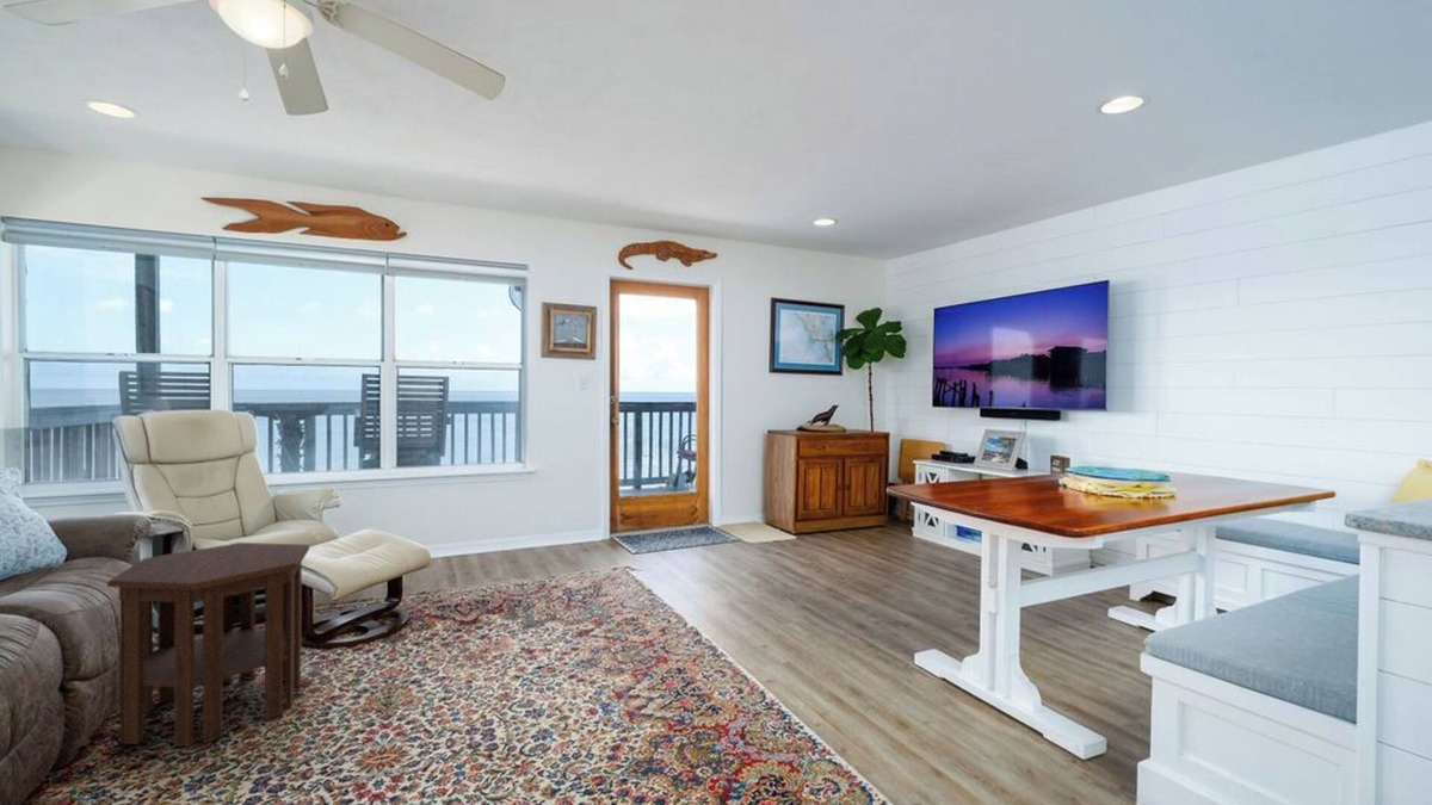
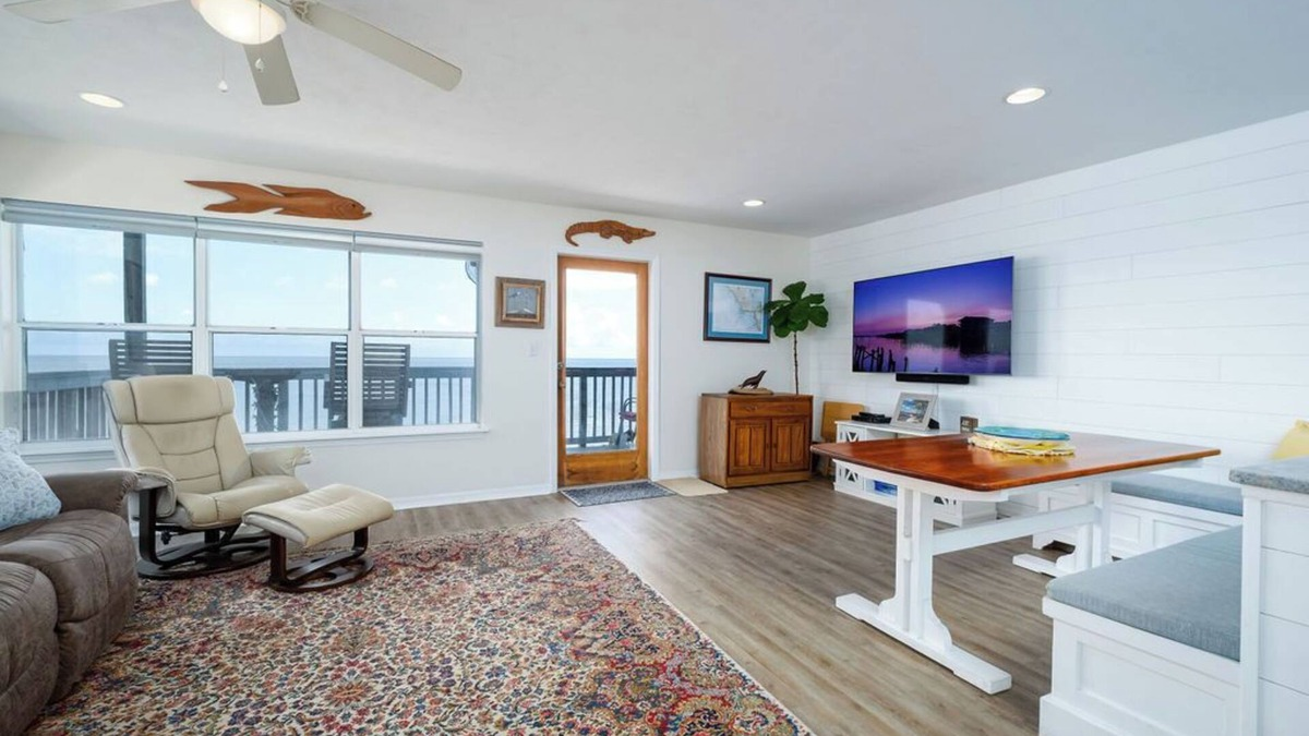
- side table [106,541,310,748]
